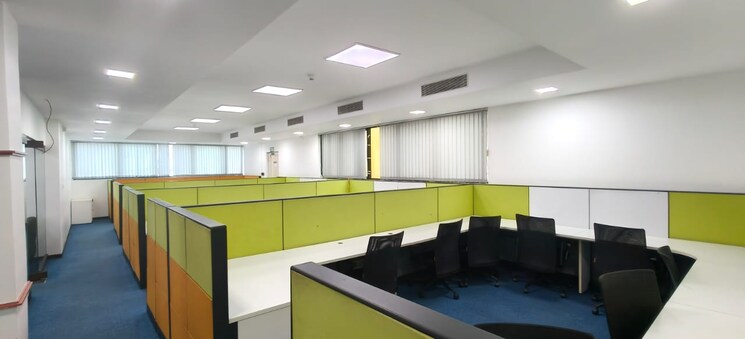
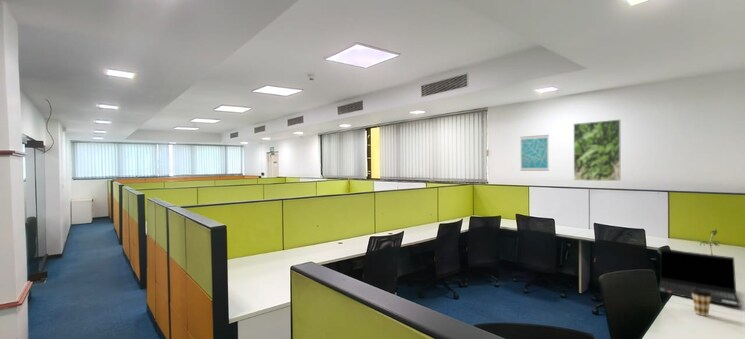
+ wall art [519,134,550,172]
+ coffee cup [691,288,712,317]
+ plant [697,229,720,255]
+ laptop computer [658,248,742,308]
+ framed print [573,118,622,182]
